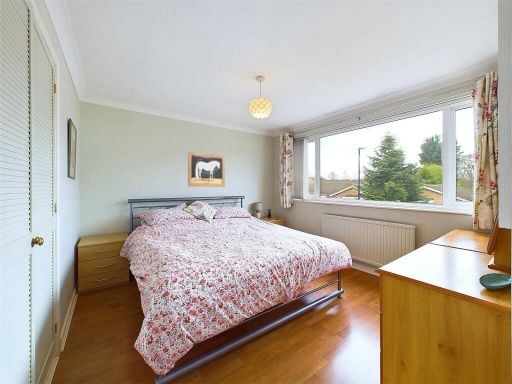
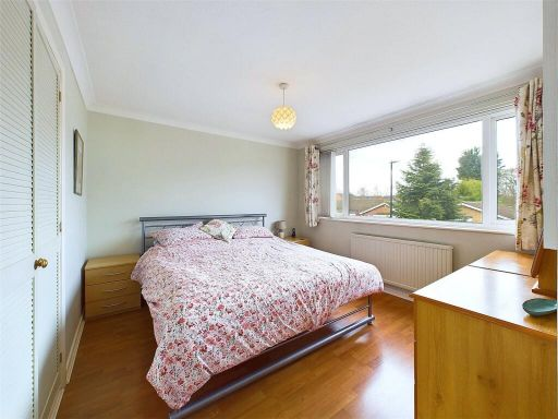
- wall art [187,151,226,188]
